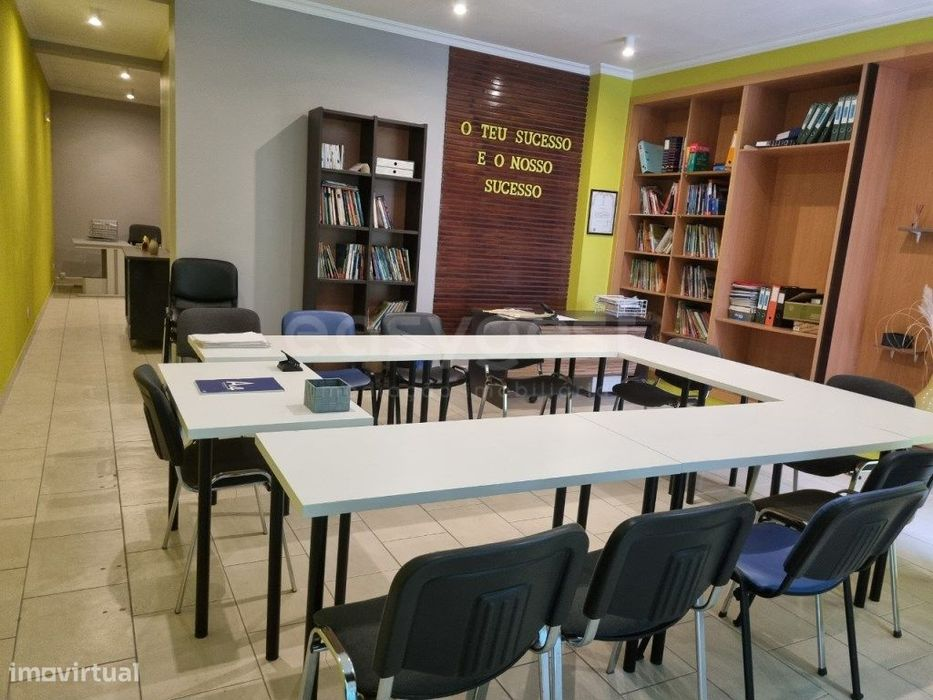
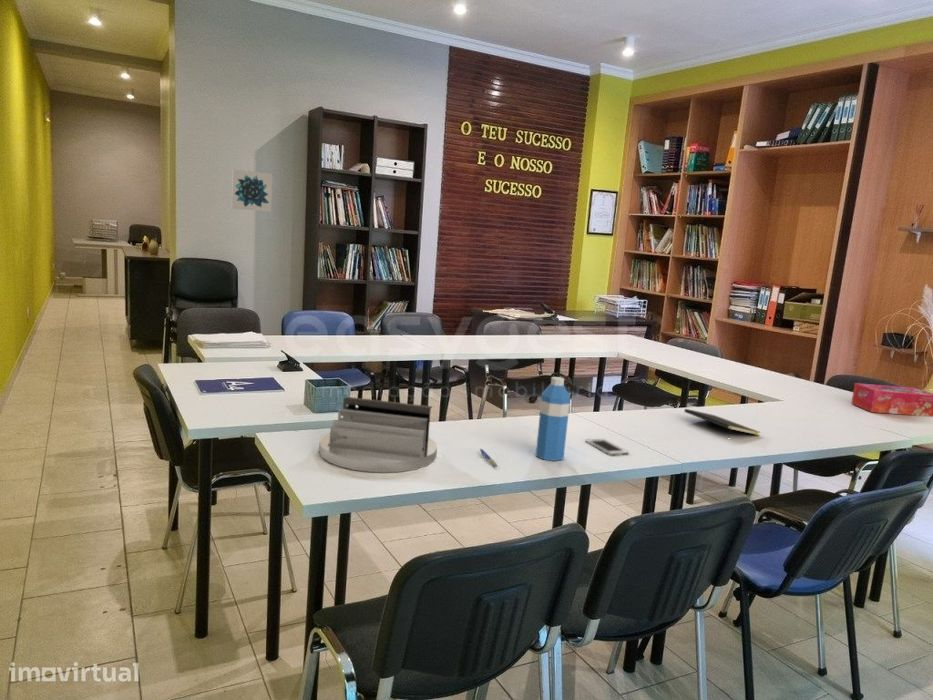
+ wall art [231,168,274,213]
+ pen [479,448,498,468]
+ tissue box [850,382,933,418]
+ desk organizer [318,396,438,473]
+ water bottle [535,376,571,462]
+ notepad [683,408,761,437]
+ cell phone [585,438,630,457]
